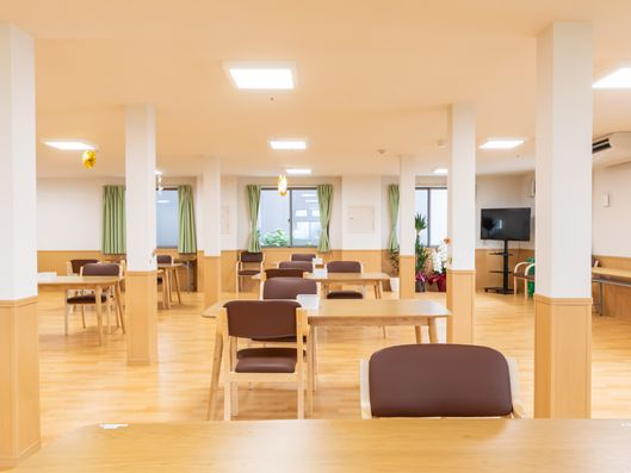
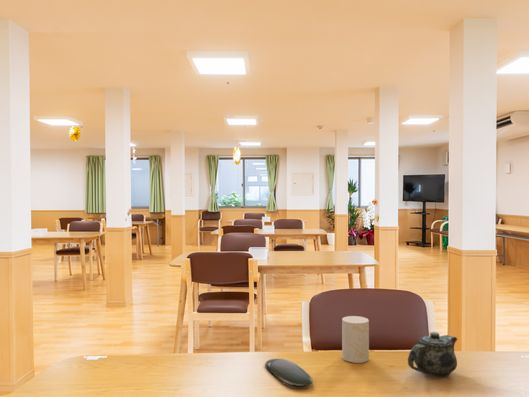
+ cup [341,315,370,364]
+ oval tray [264,358,313,389]
+ chinaware [407,331,458,378]
